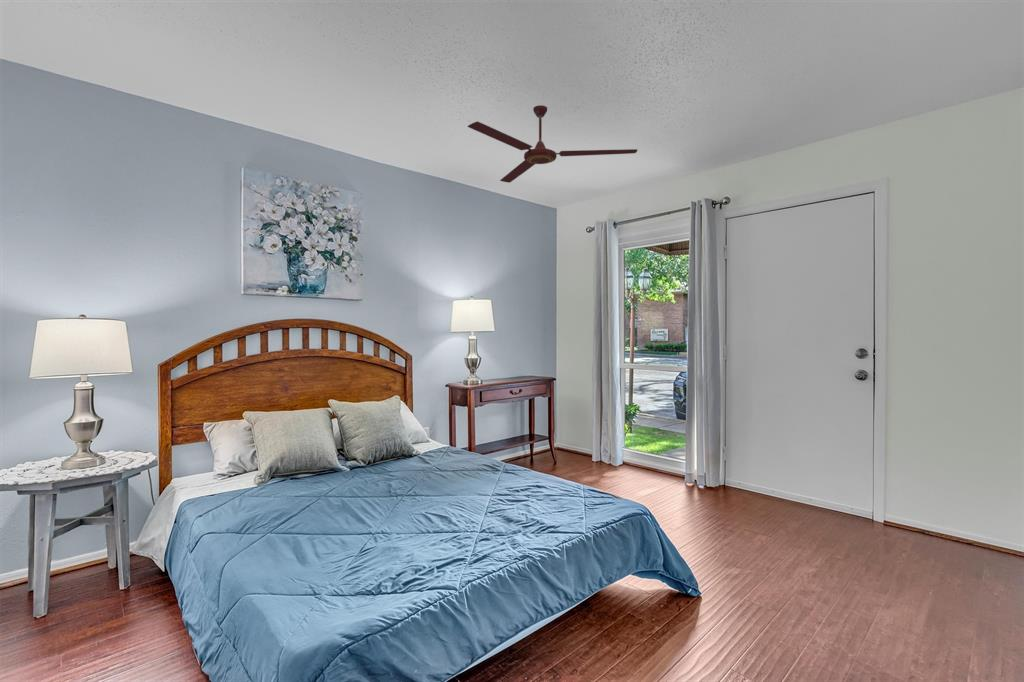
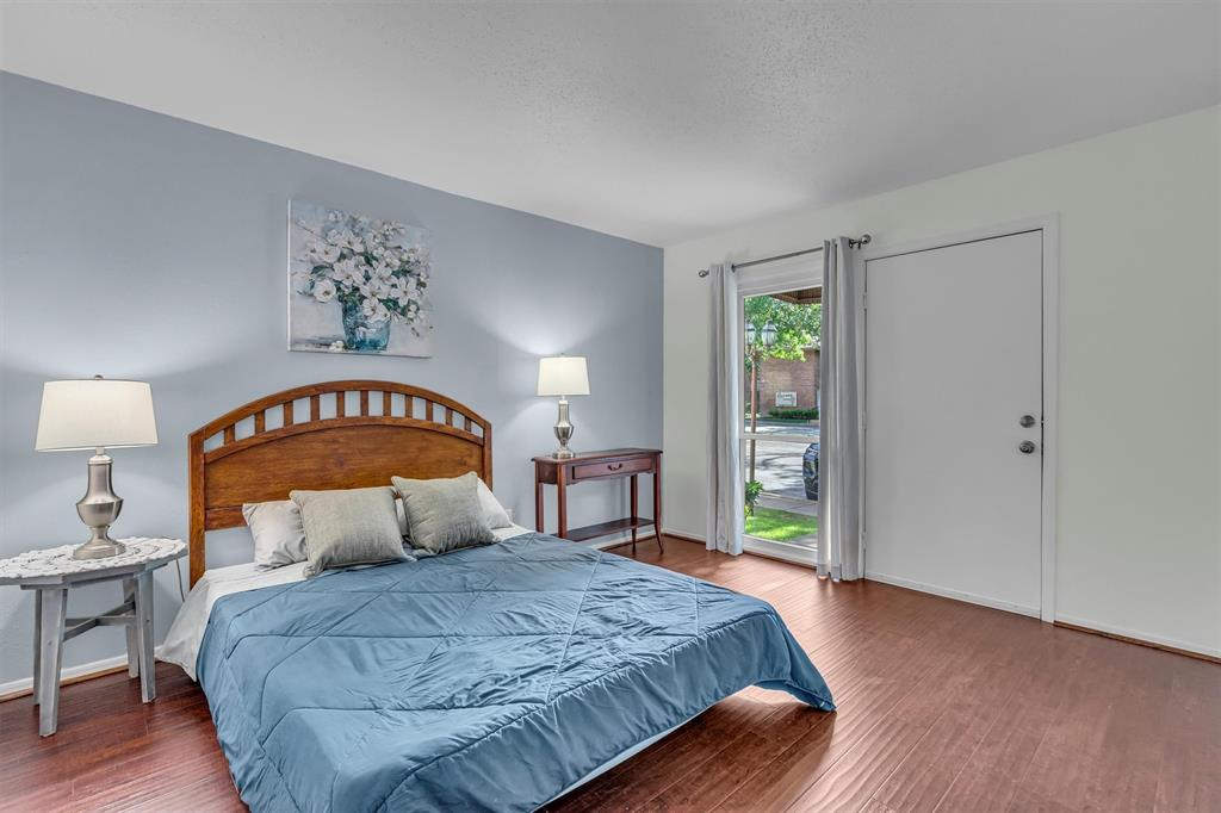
- ceiling fan [466,104,638,184]
